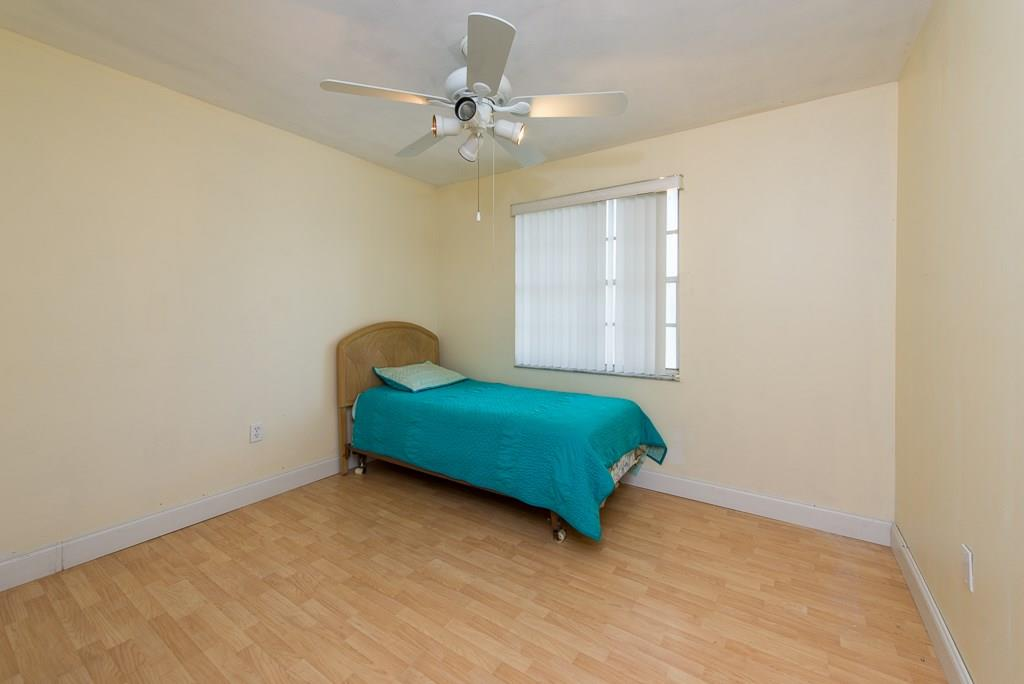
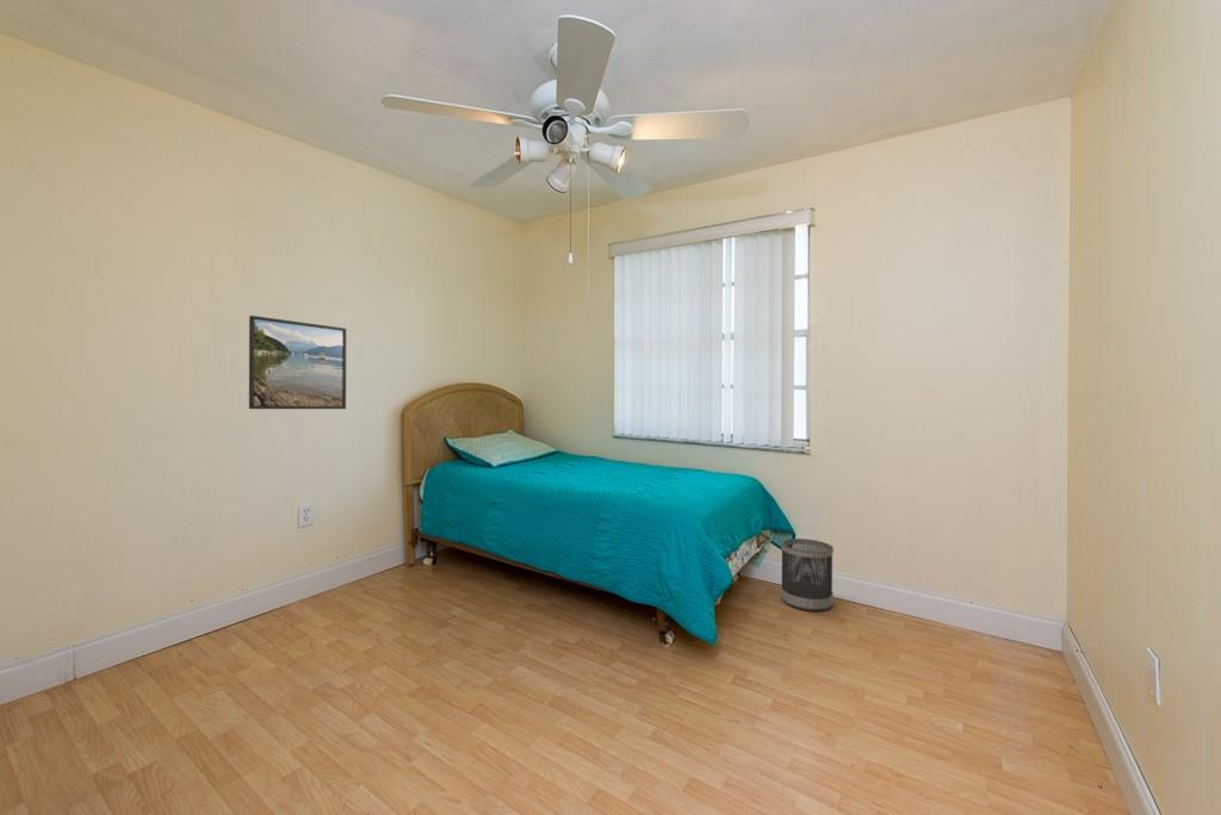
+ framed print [248,315,347,410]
+ wastebasket [780,537,835,611]
